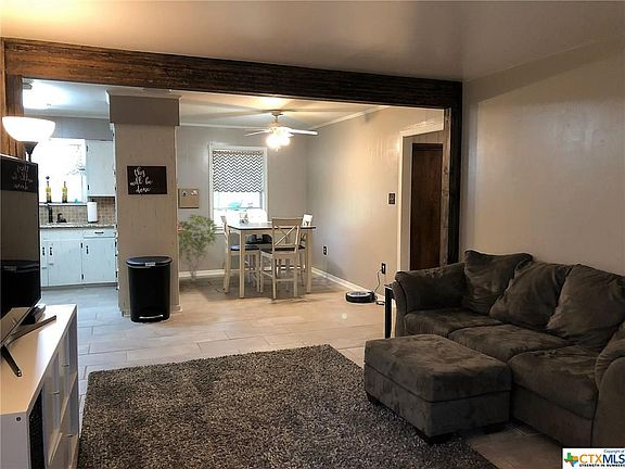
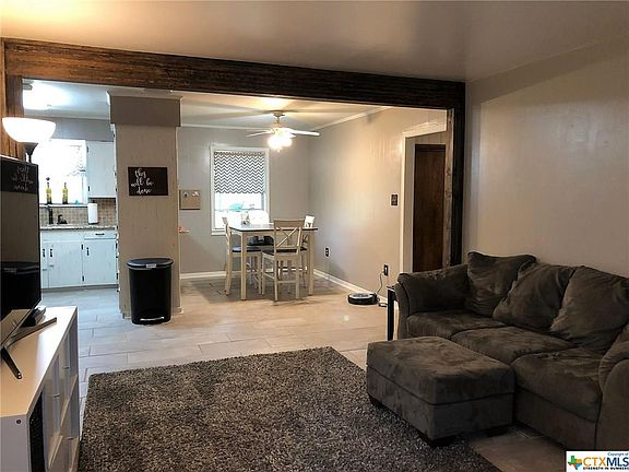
- shrub [177,214,218,282]
